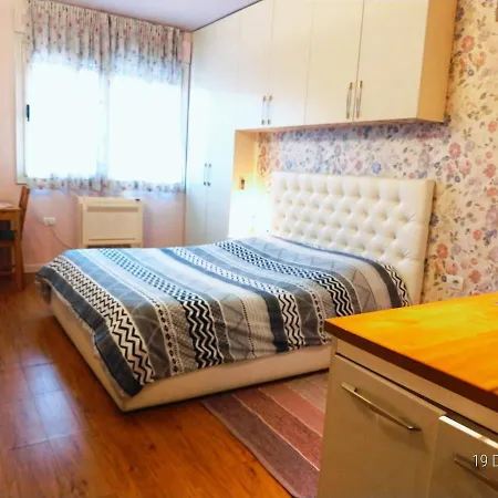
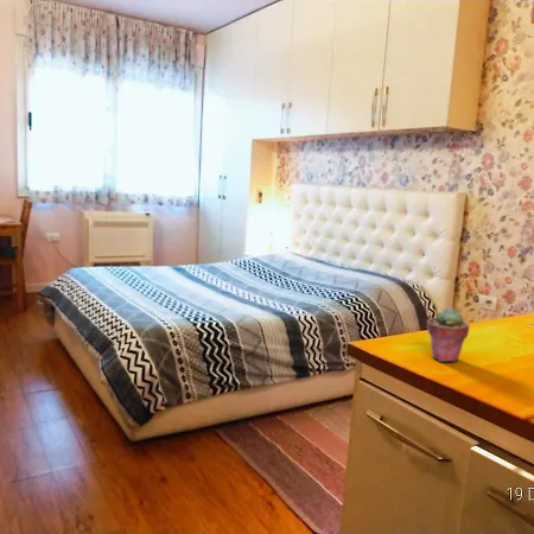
+ potted succulent [426,306,470,363]
